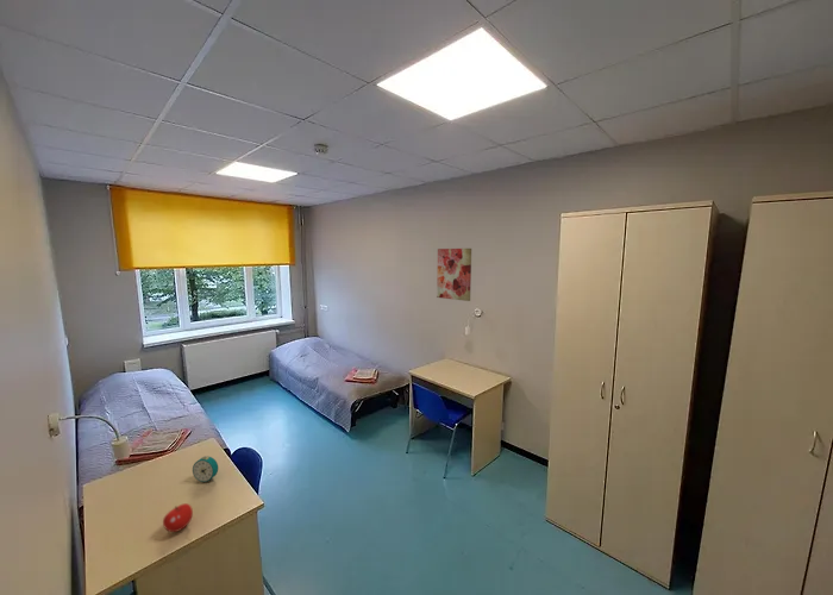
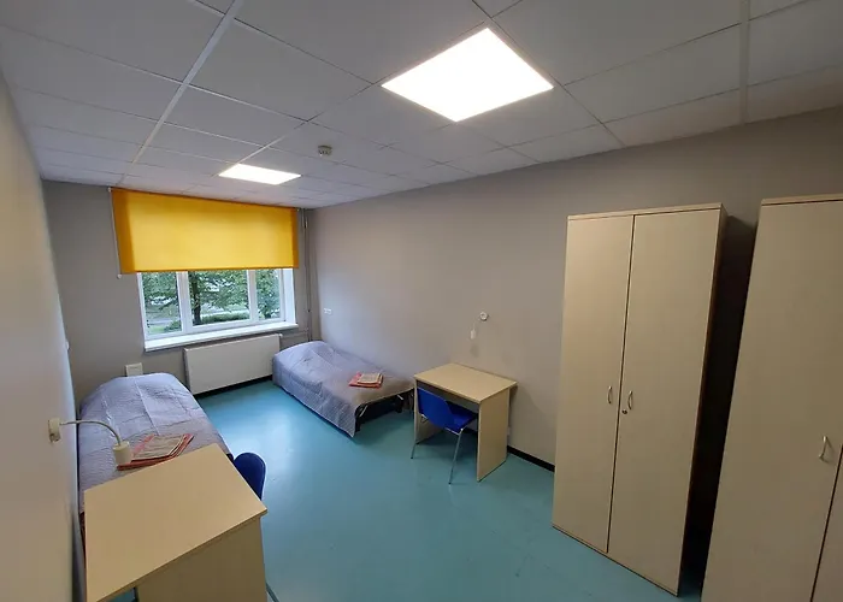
- wall art [436,248,472,302]
- alarm clock [192,455,219,483]
- fruit [162,502,194,533]
